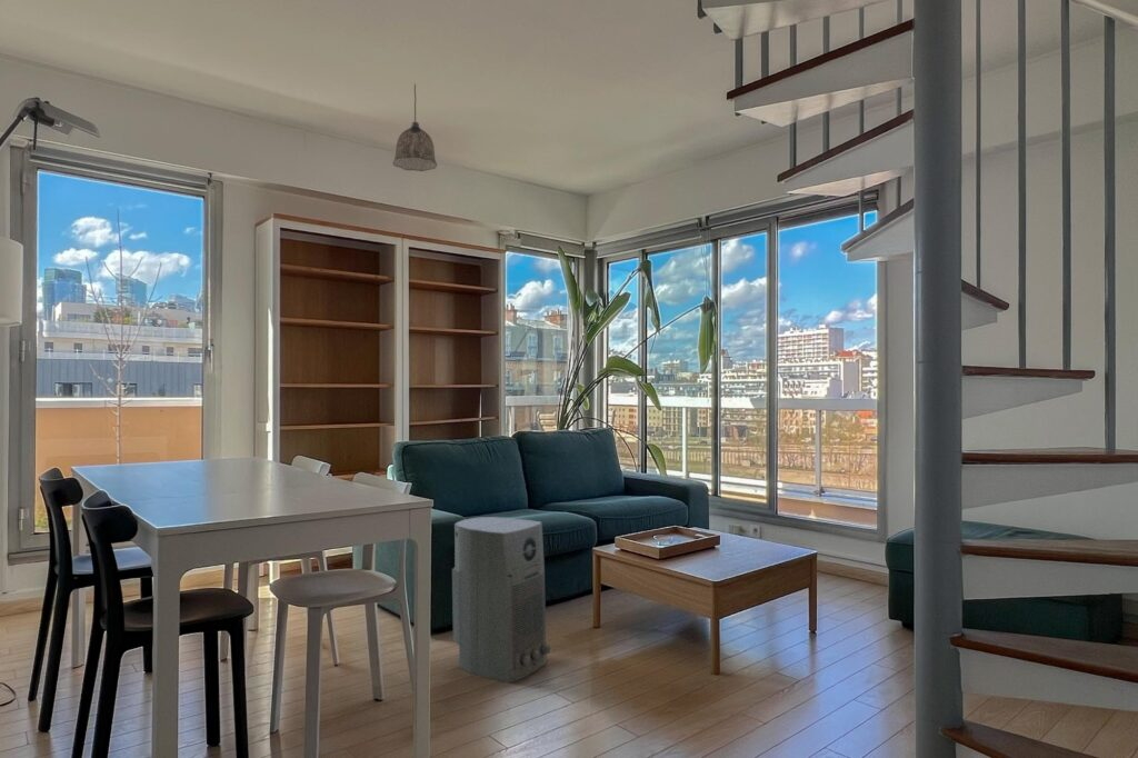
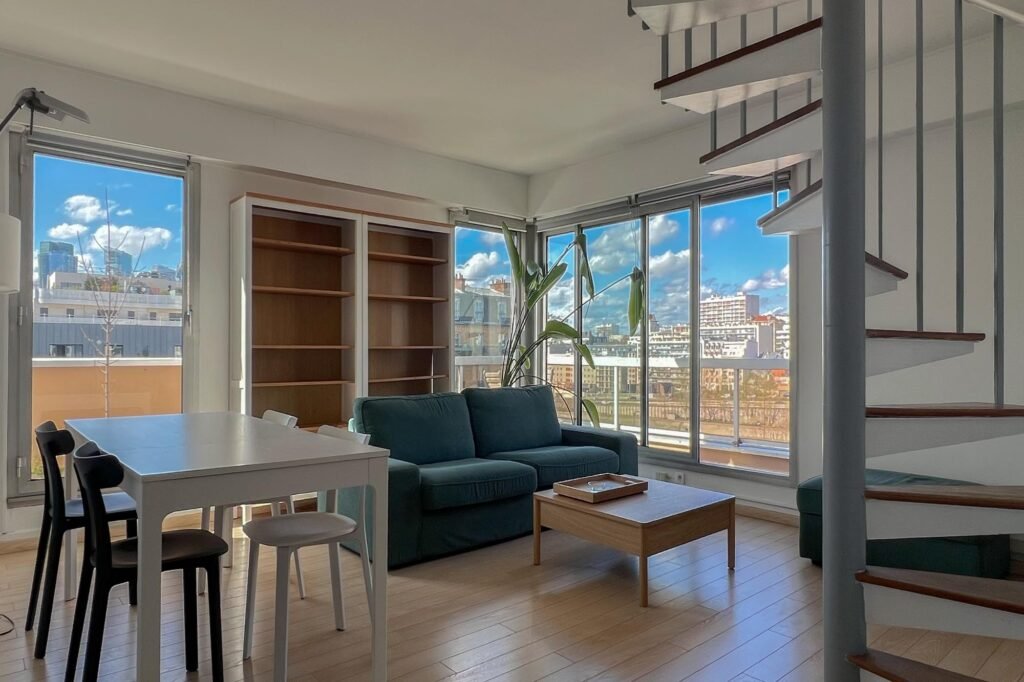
- air purifier [451,516,551,684]
- pendant lamp [392,83,438,172]
